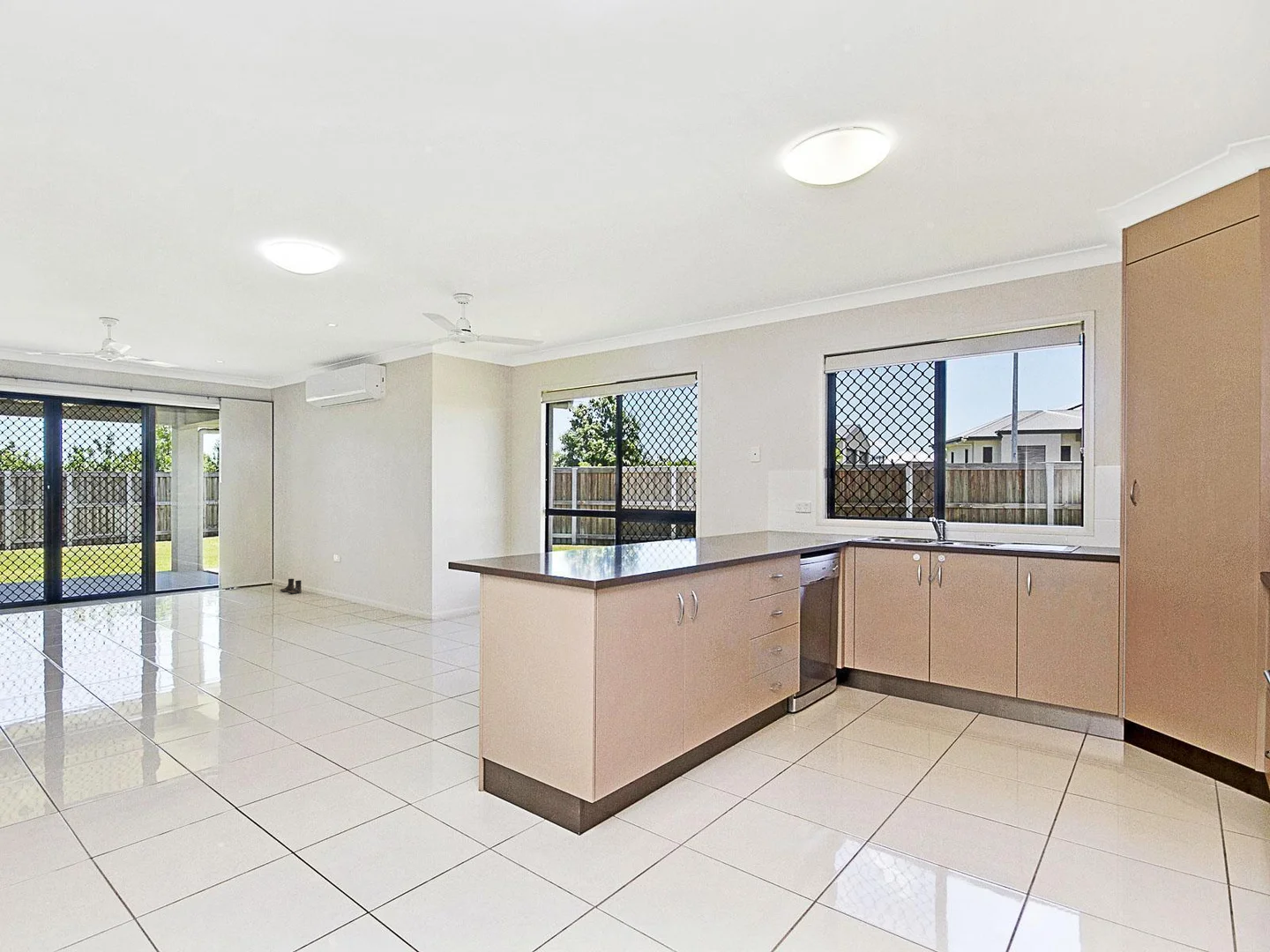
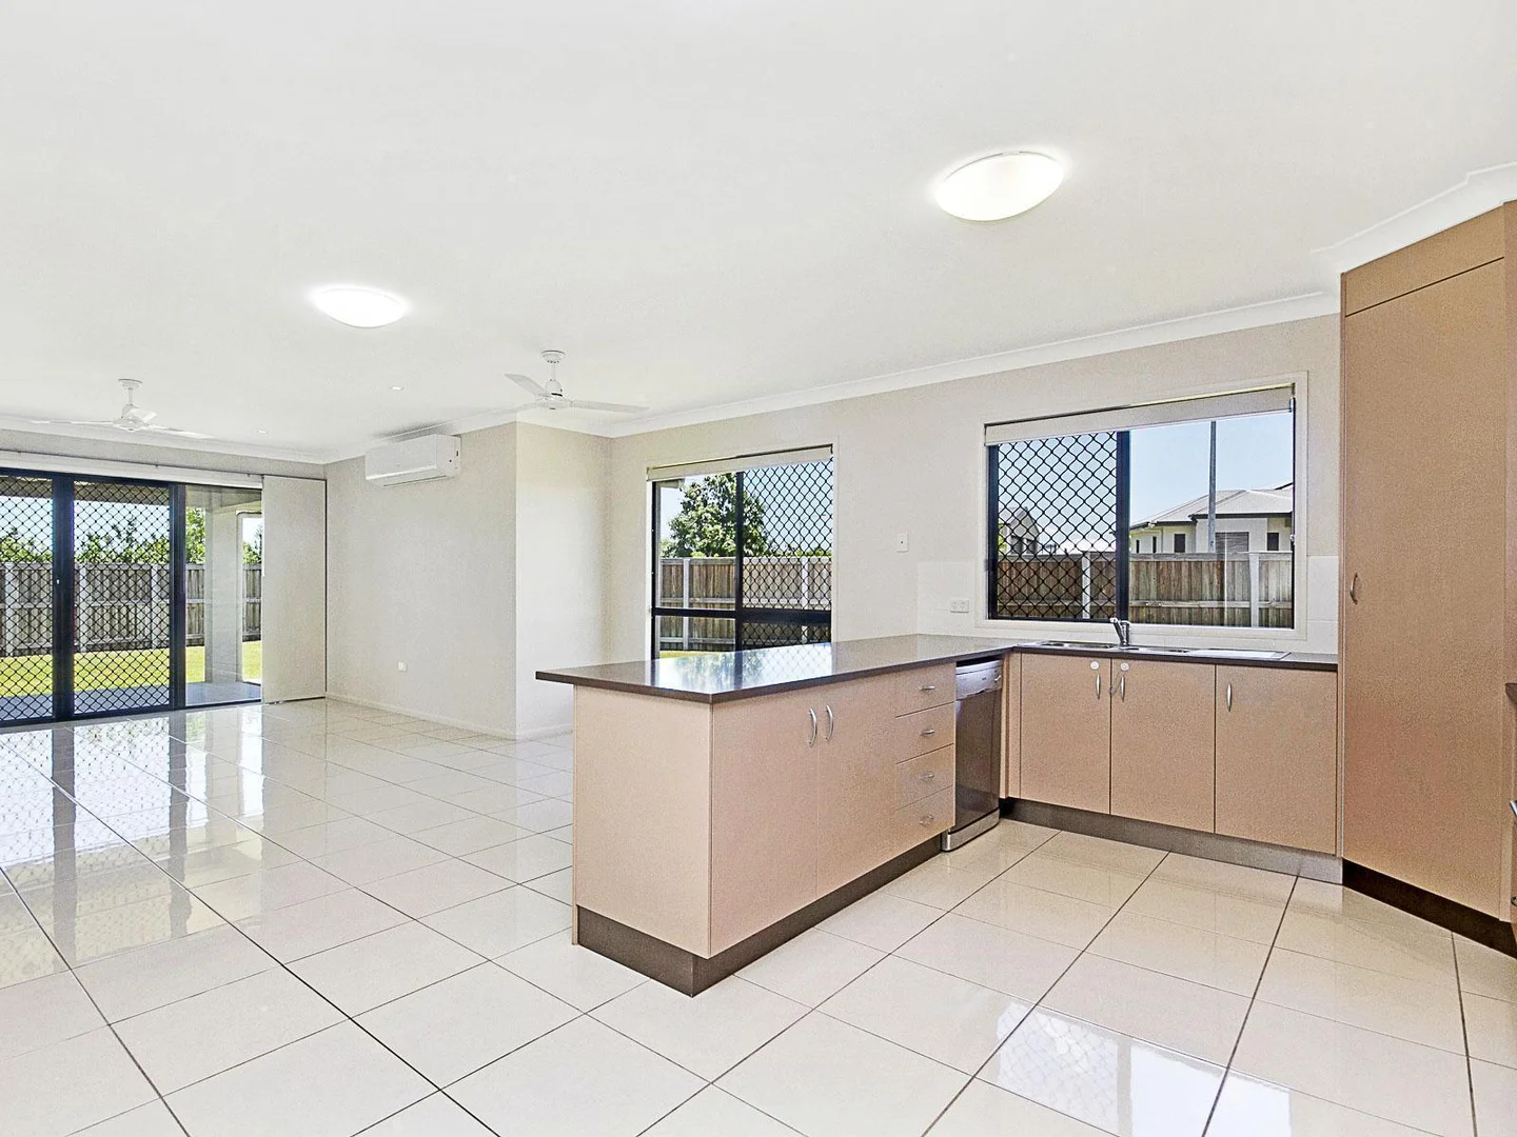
- boots [280,578,303,595]
